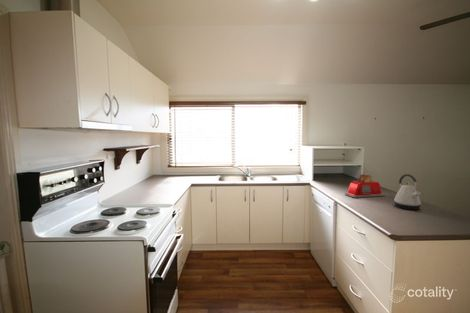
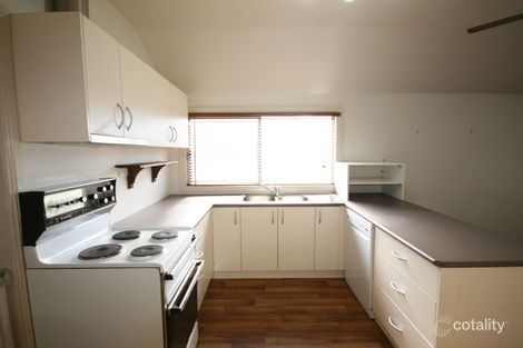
- kettle [393,173,422,211]
- toaster [344,173,386,199]
